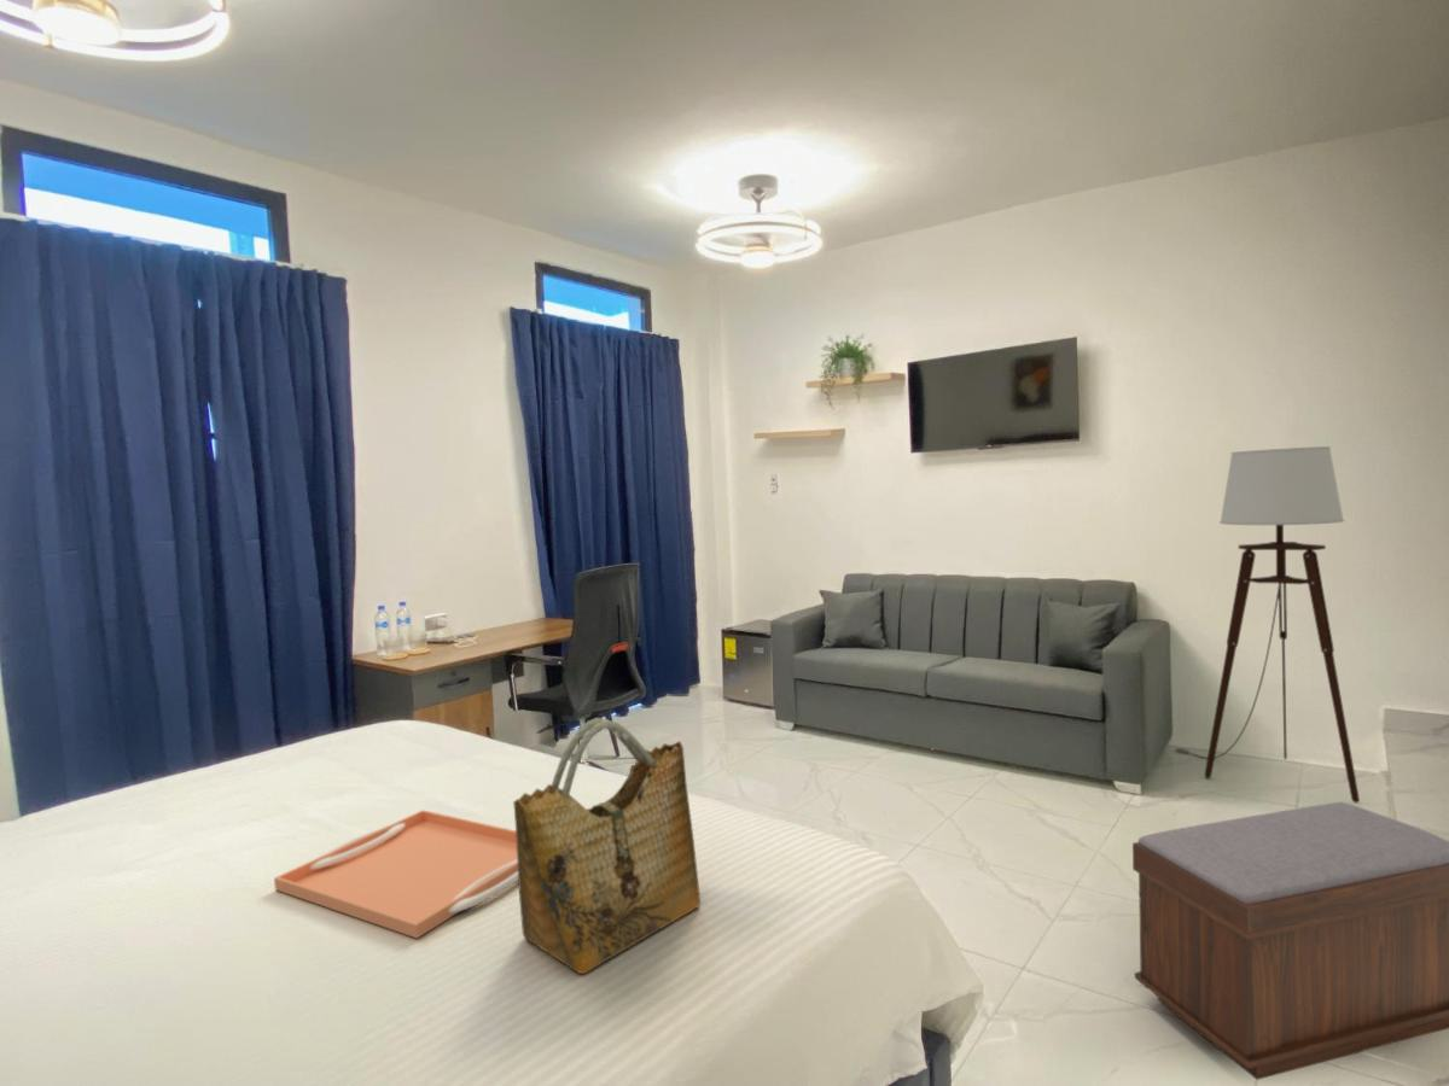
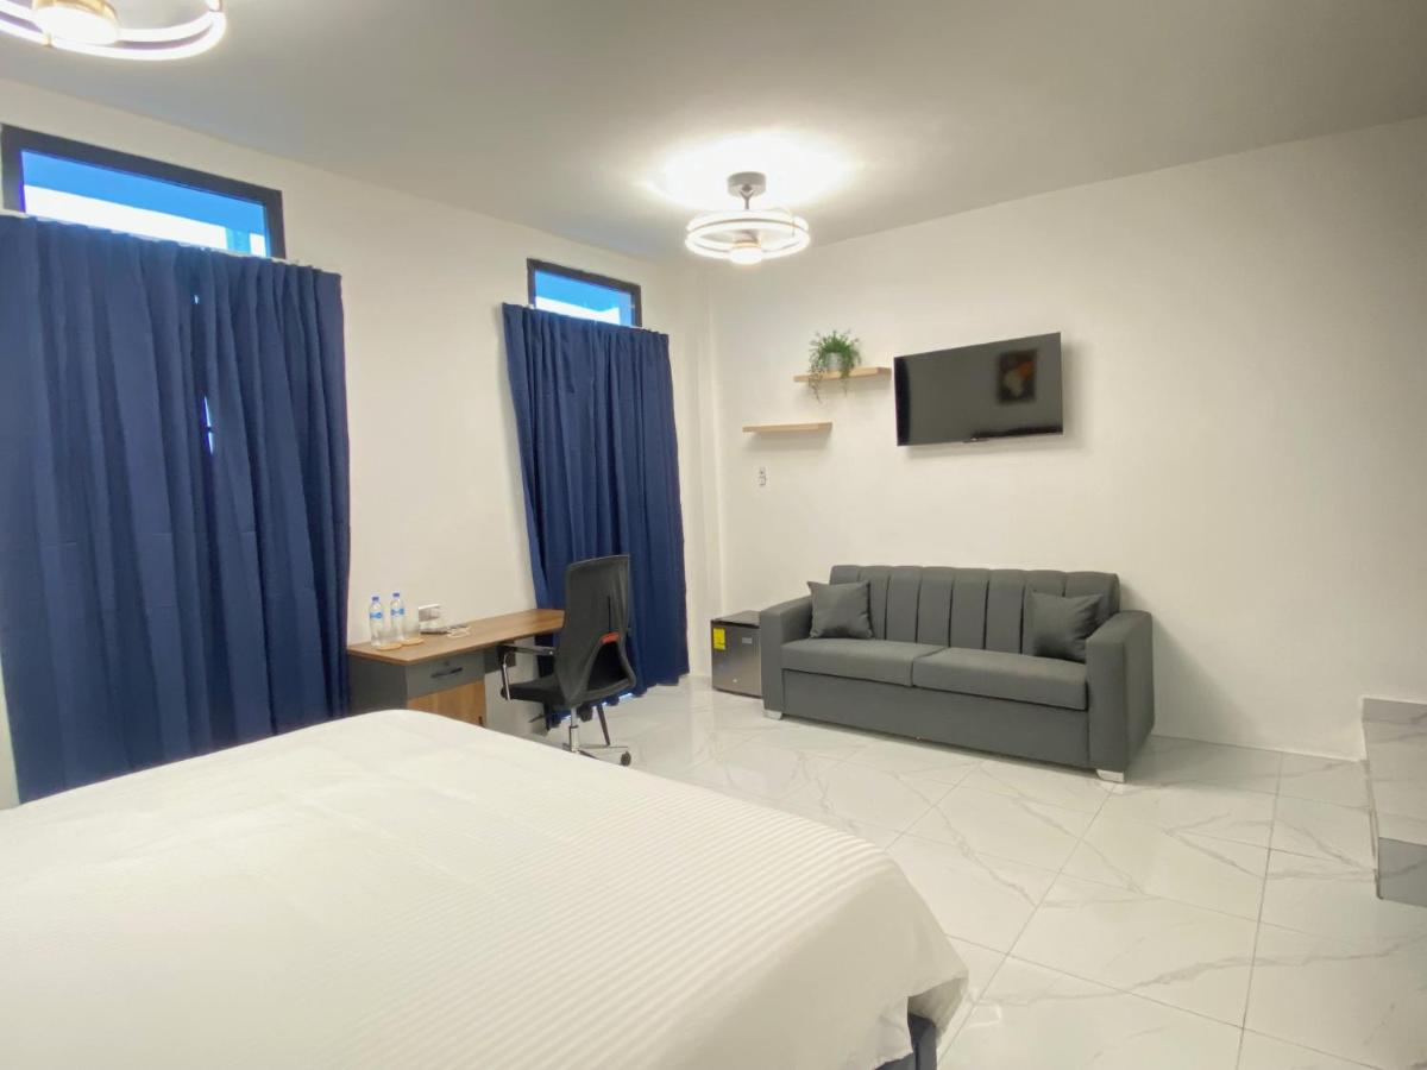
- bench [1131,801,1449,1081]
- grocery bag [512,717,702,975]
- serving tray [273,808,518,940]
- floor lamp [1171,445,1361,804]
